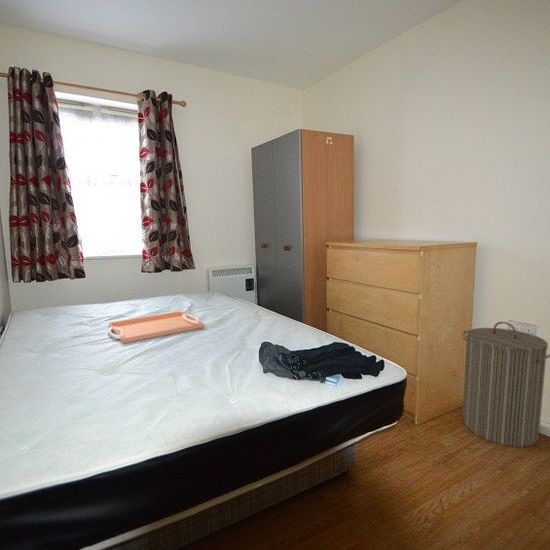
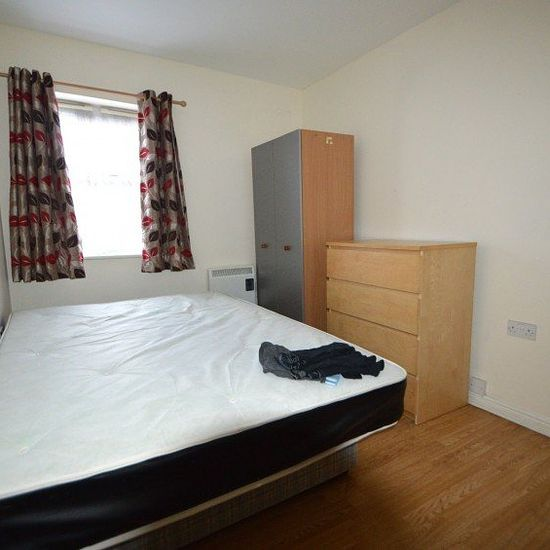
- laundry hamper [461,321,550,448]
- serving tray [107,310,205,344]
